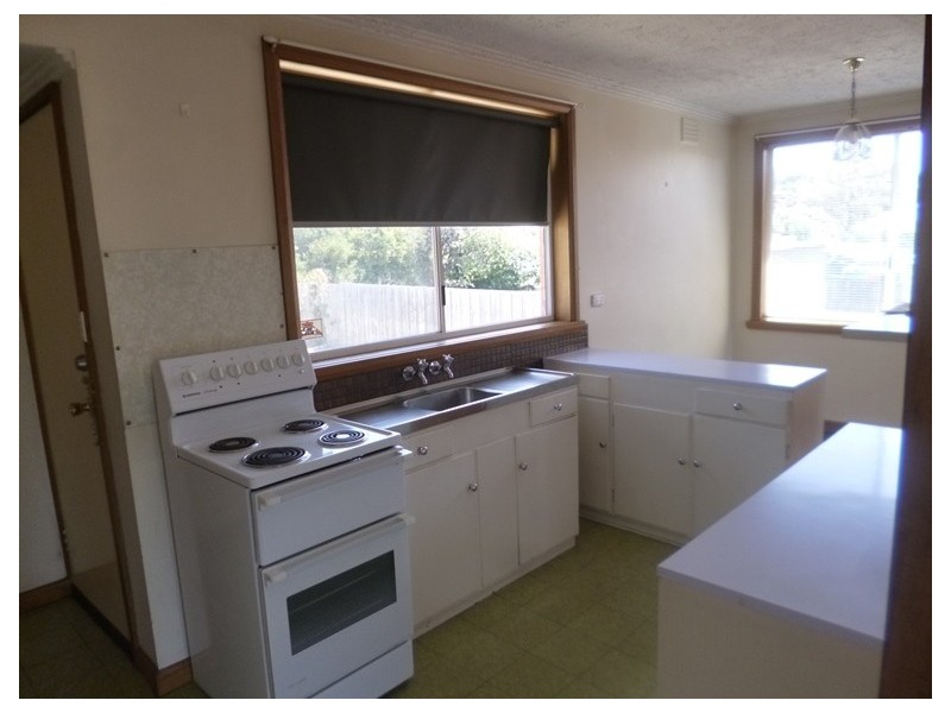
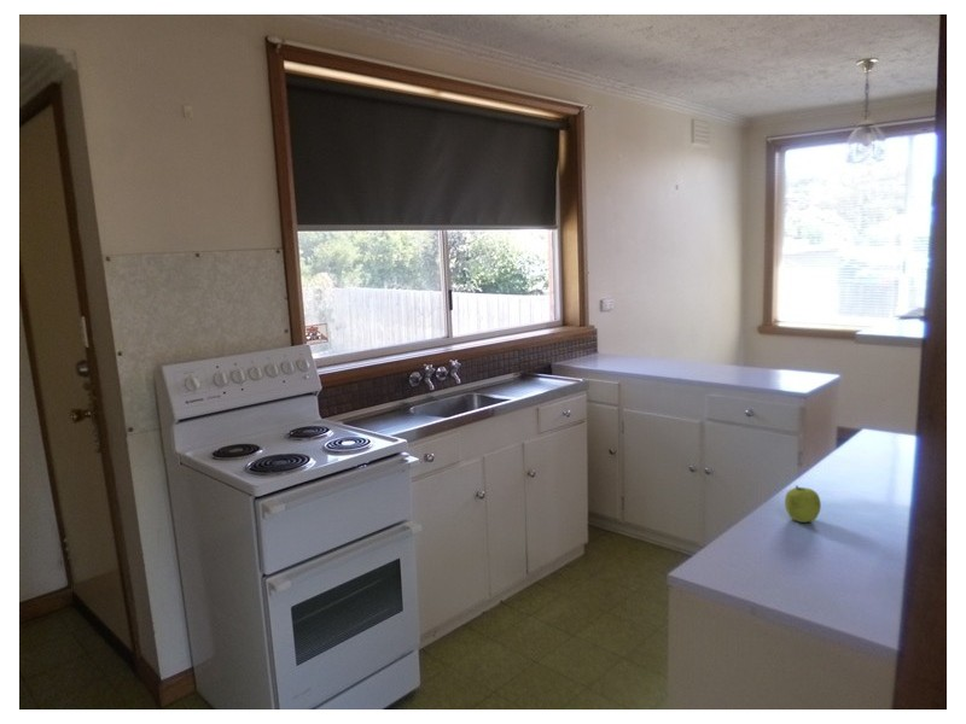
+ fruit [784,484,822,524]
